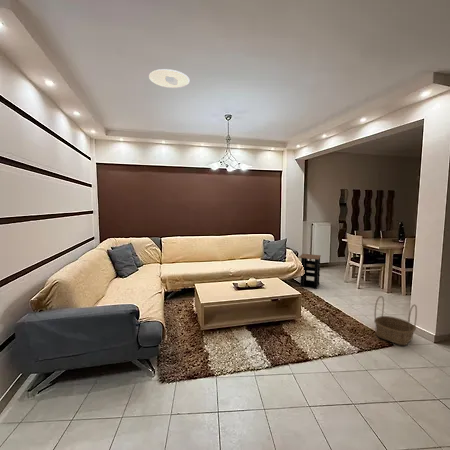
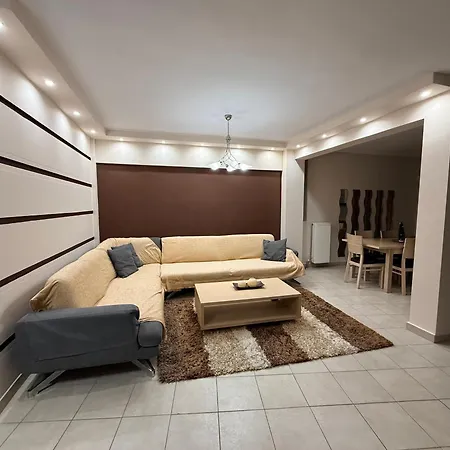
- basket [373,295,418,346]
- side table [298,253,322,290]
- recessed light [148,68,190,89]
